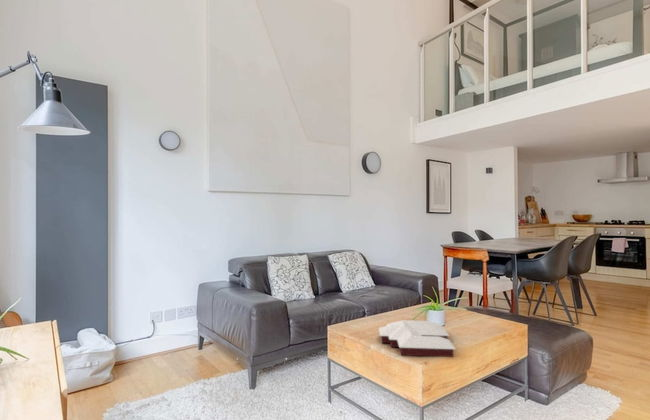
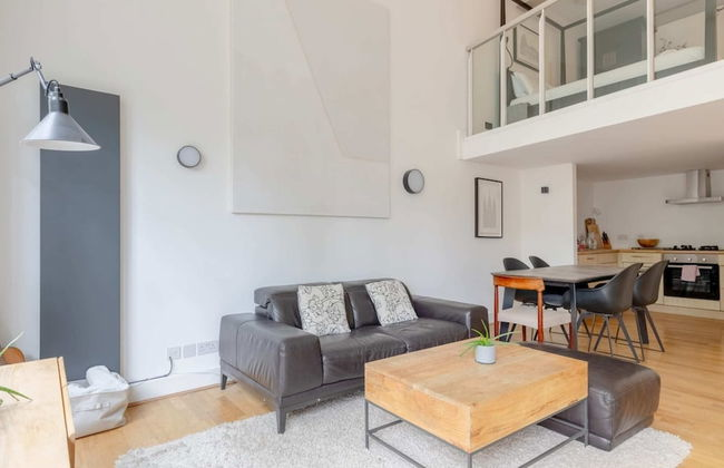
- books [378,319,456,358]
